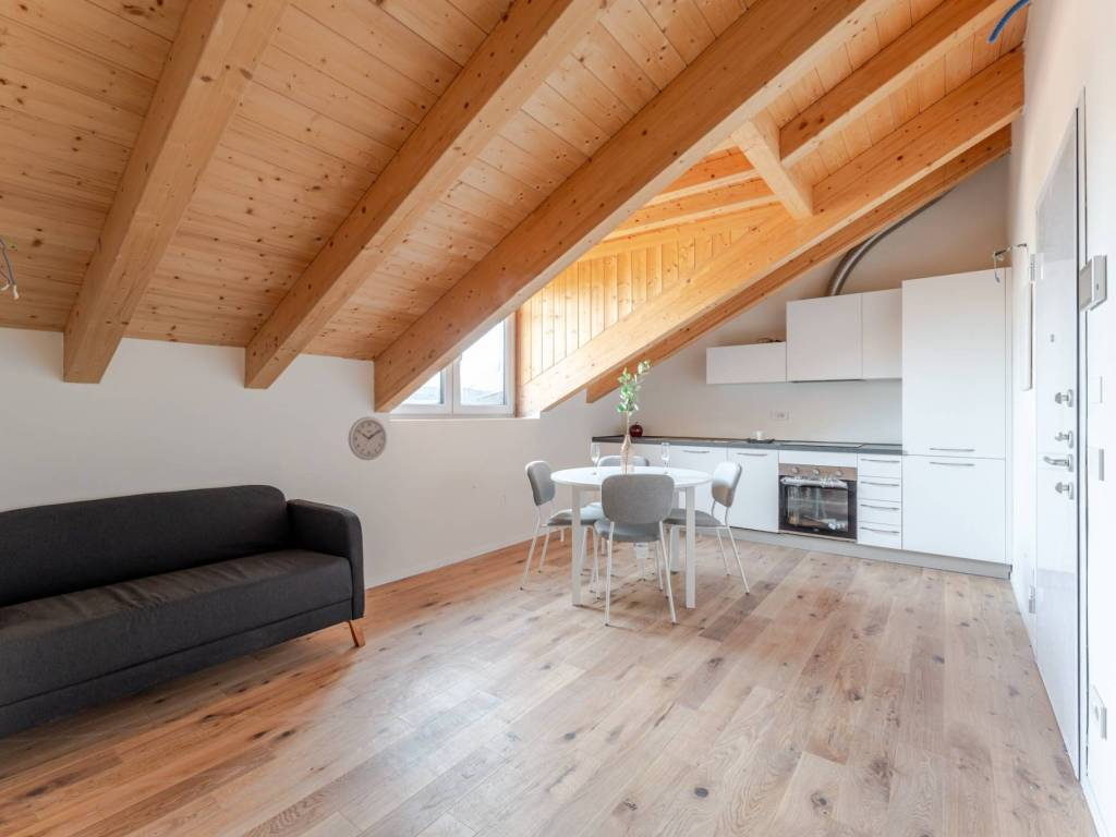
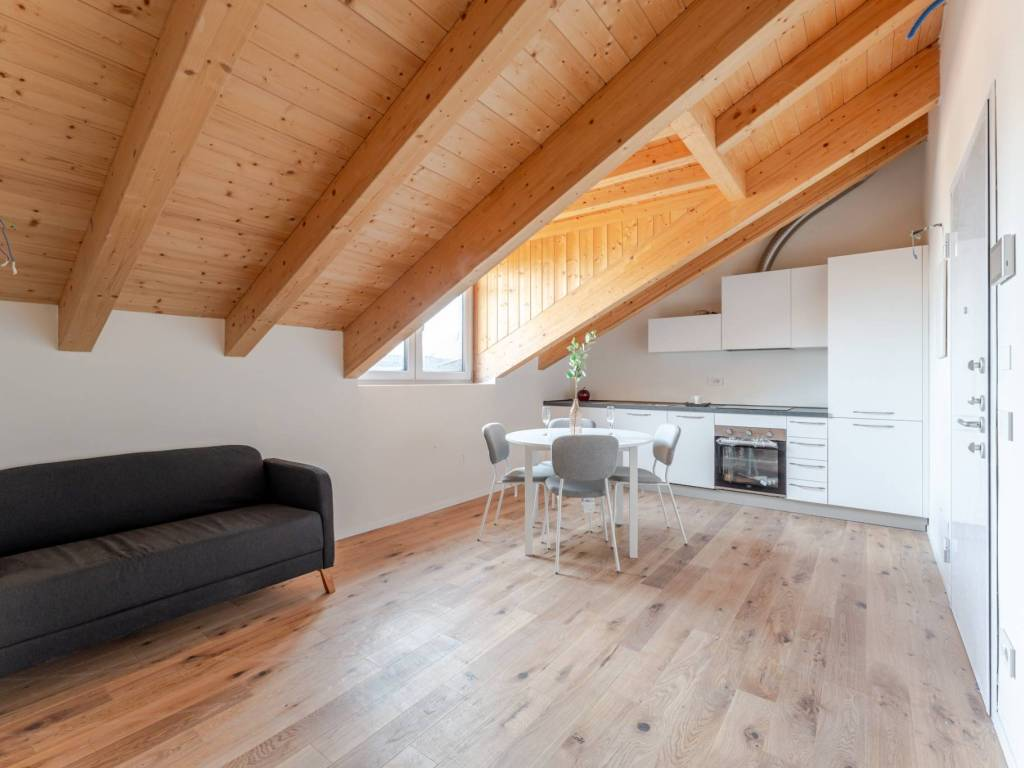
- wall clock [347,415,388,461]
